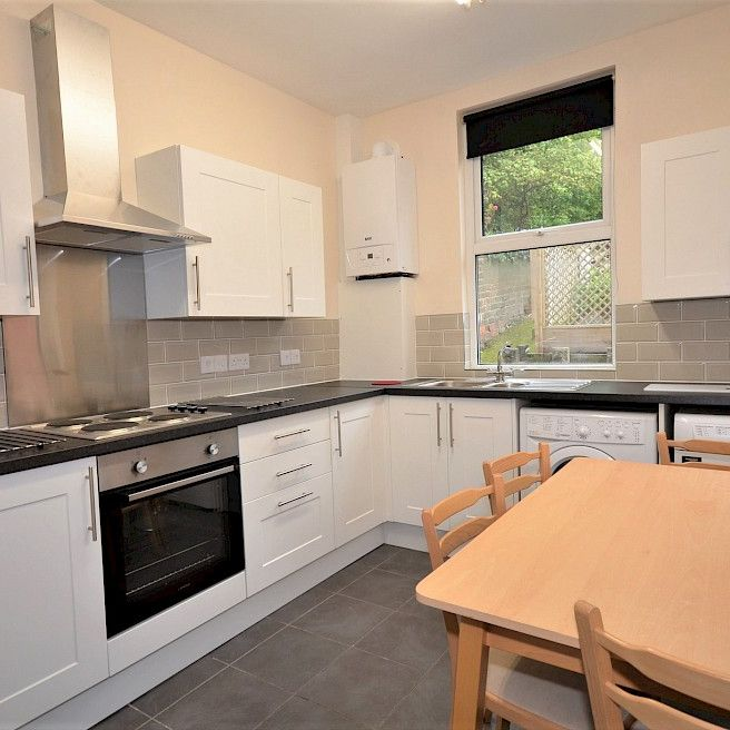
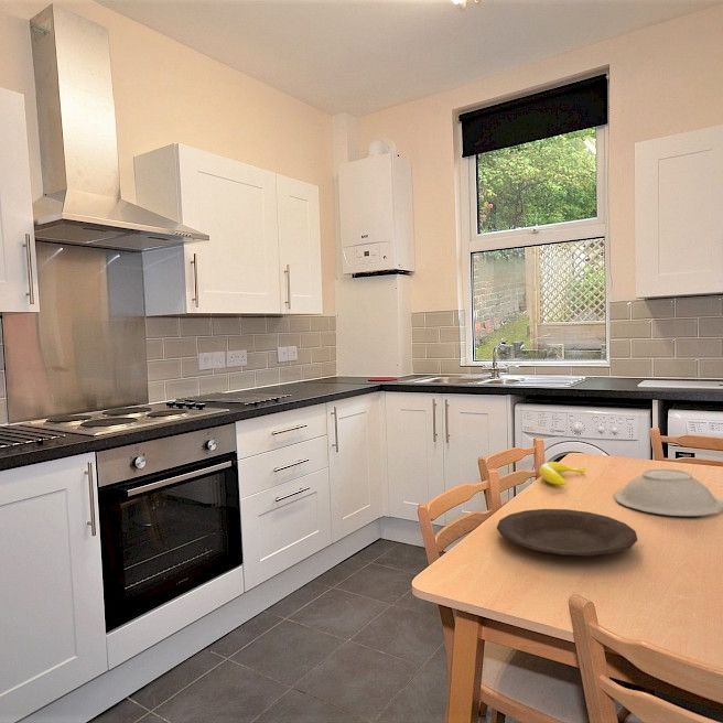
+ bowl [613,467,723,517]
+ banana [539,461,586,486]
+ plate [496,508,638,558]
